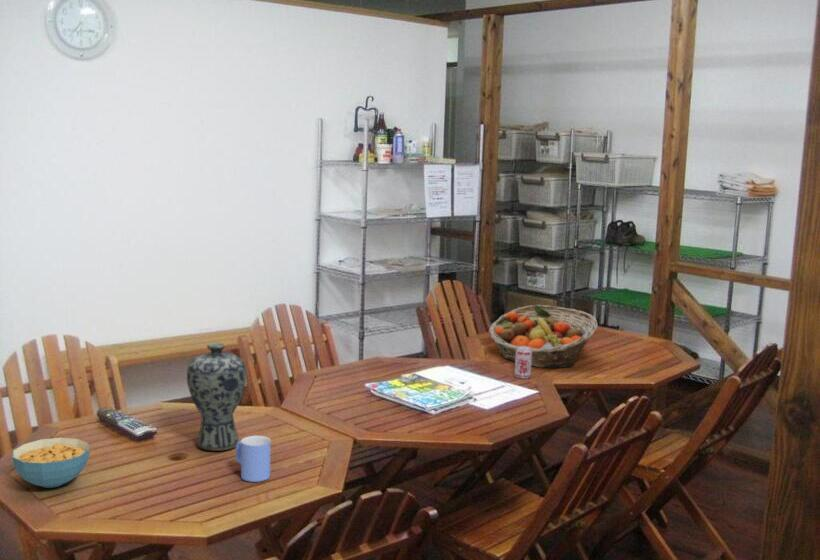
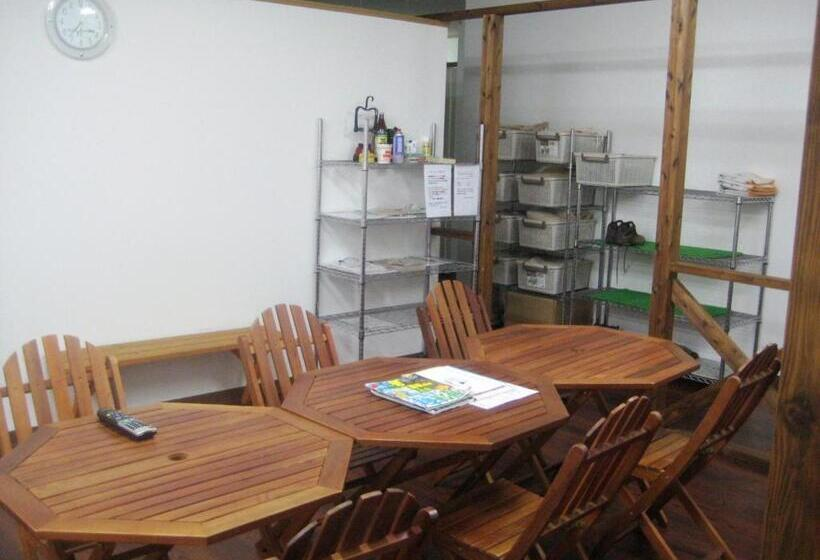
- mug [235,435,272,483]
- cereal bowl [11,437,91,489]
- beverage can [514,346,532,380]
- fruit basket [488,304,598,369]
- vase [186,342,247,452]
